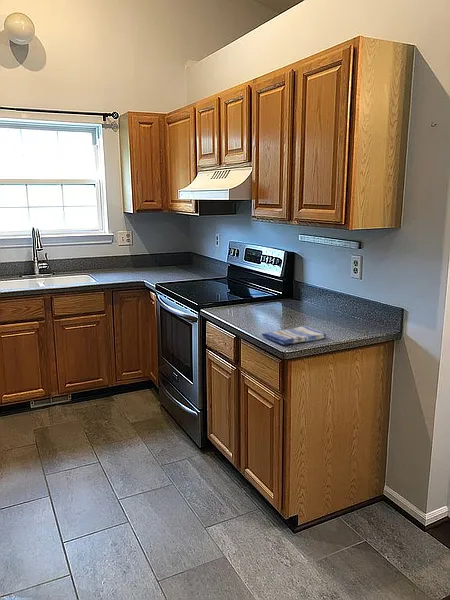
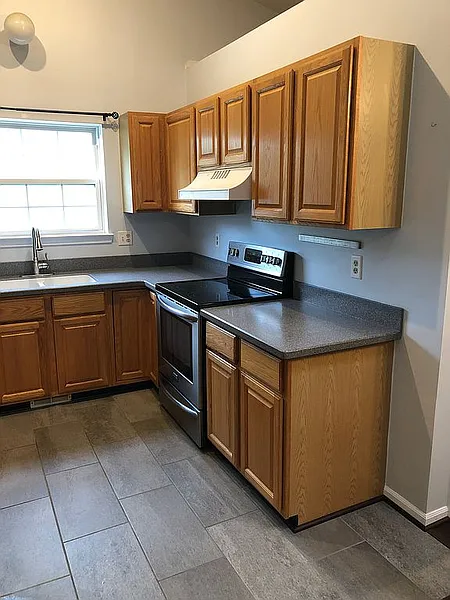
- dish towel [261,325,328,346]
